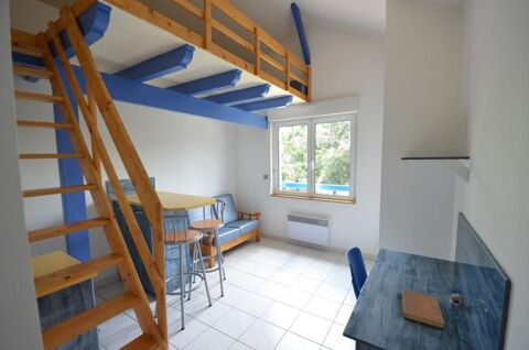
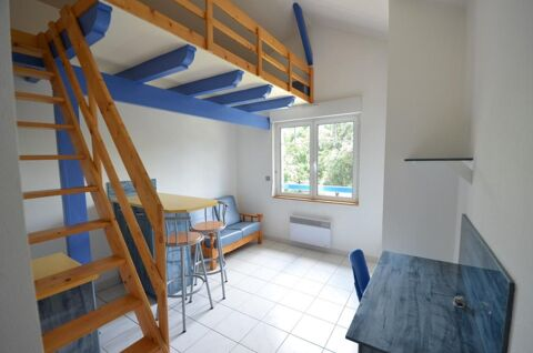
- notebook [400,288,445,330]
